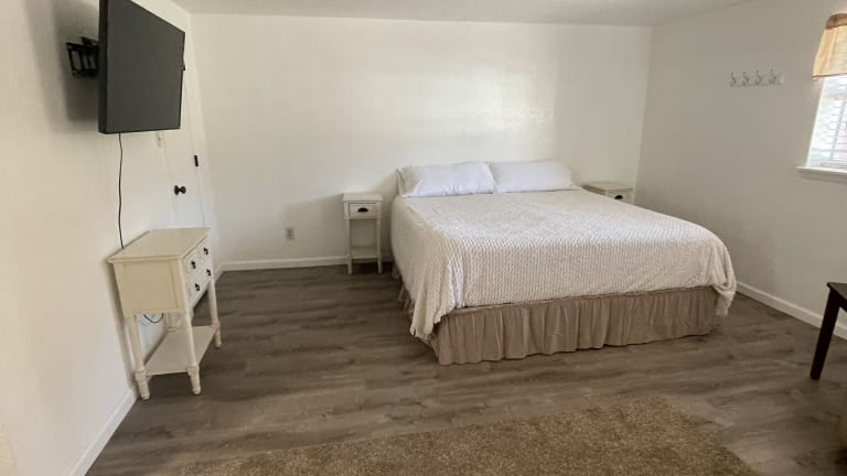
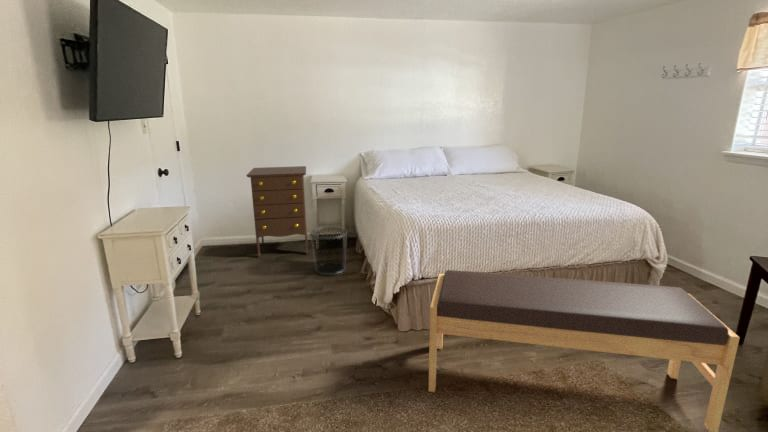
+ dresser [245,165,309,258]
+ bench [428,269,741,432]
+ waste bin [309,226,348,276]
